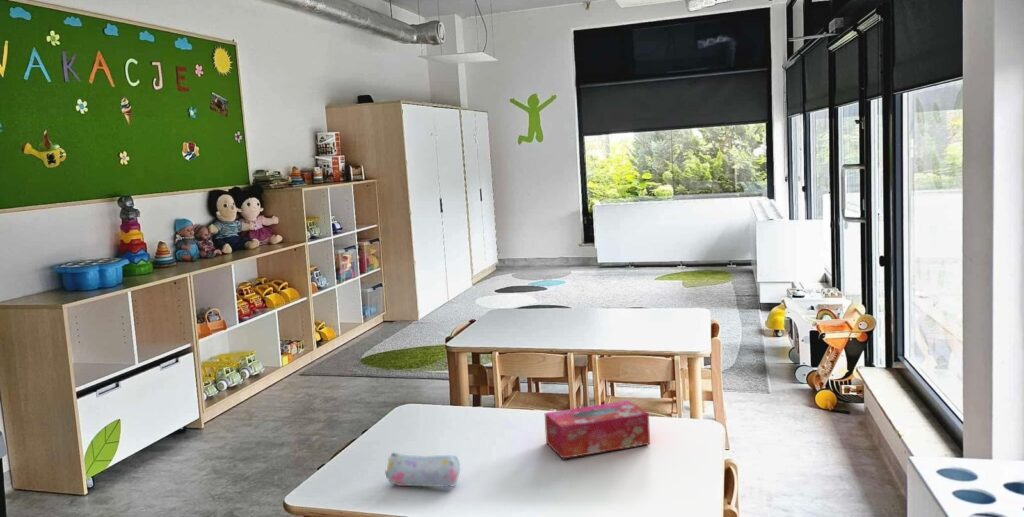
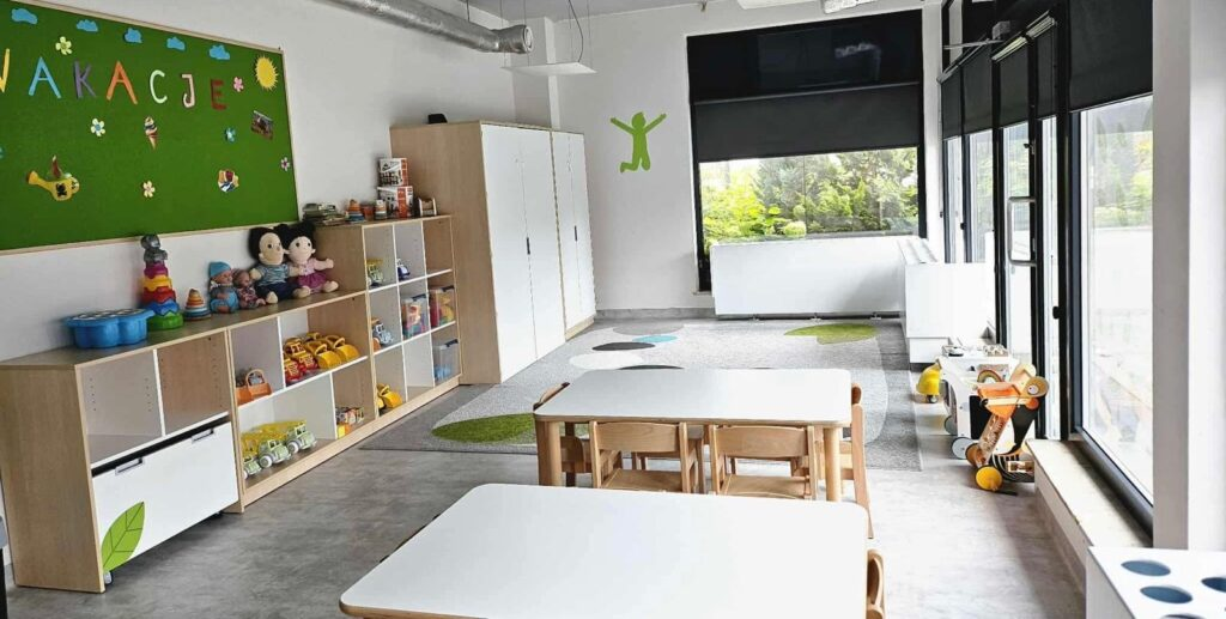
- pencil case [384,452,461,488]
- tissue box [544,400,651,459]
